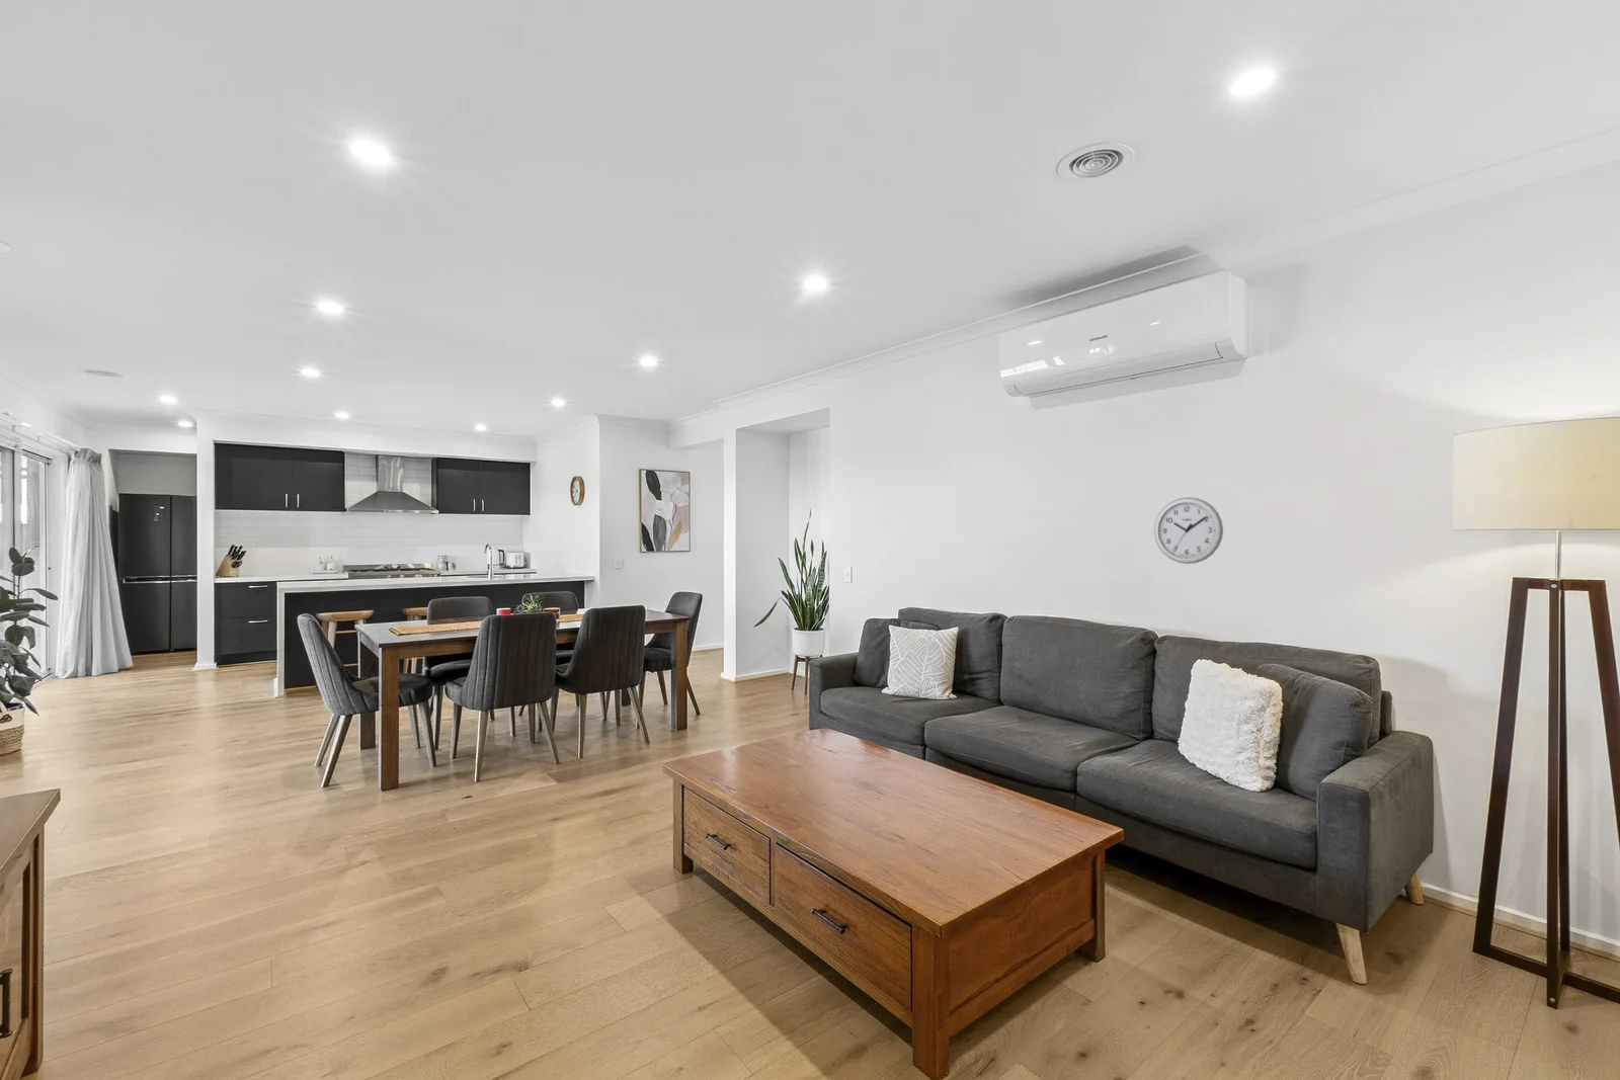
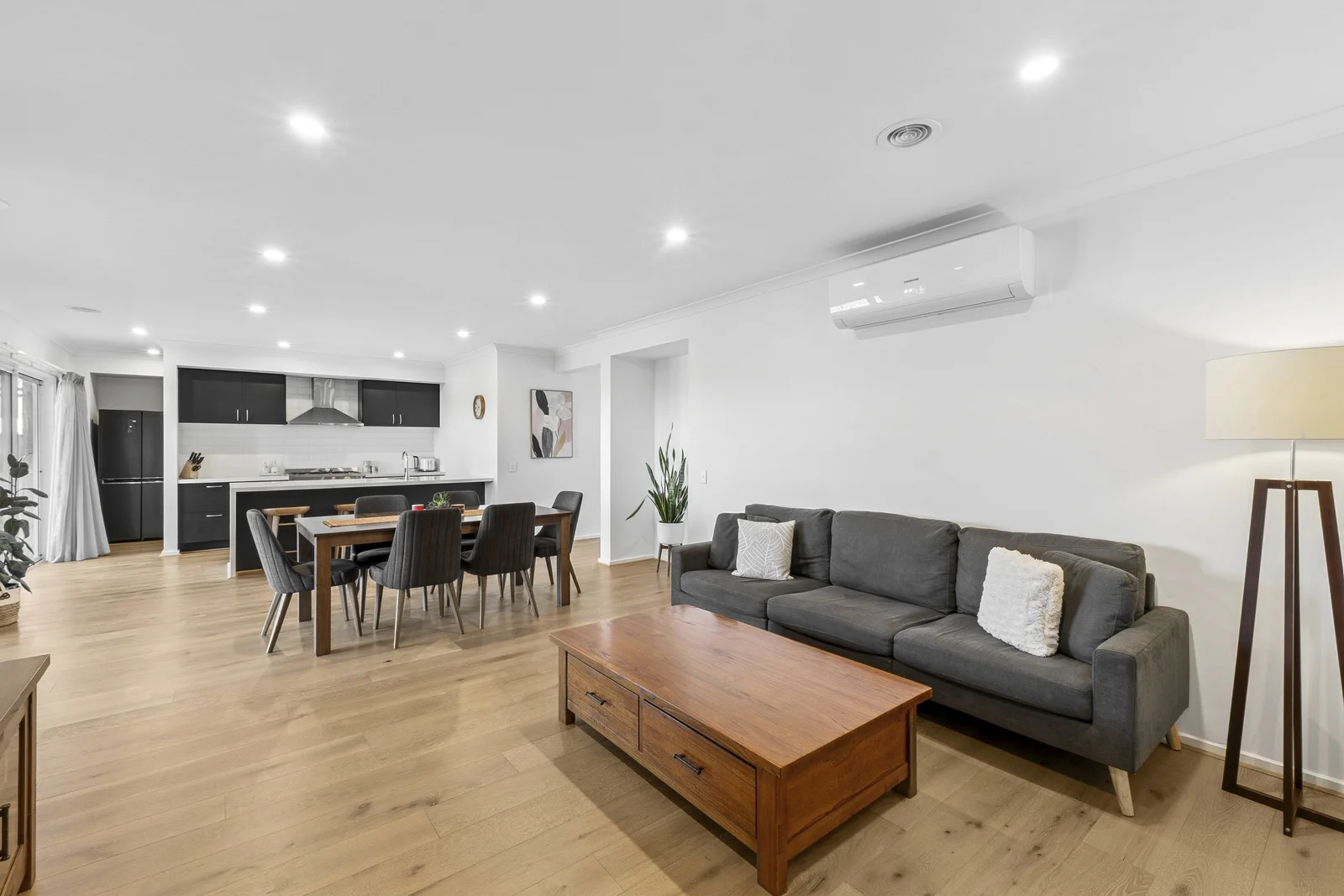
- wall clock [1154,495,1225,565]
